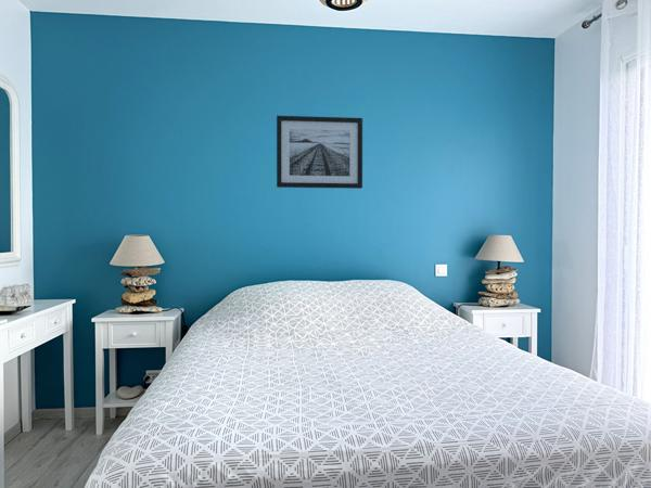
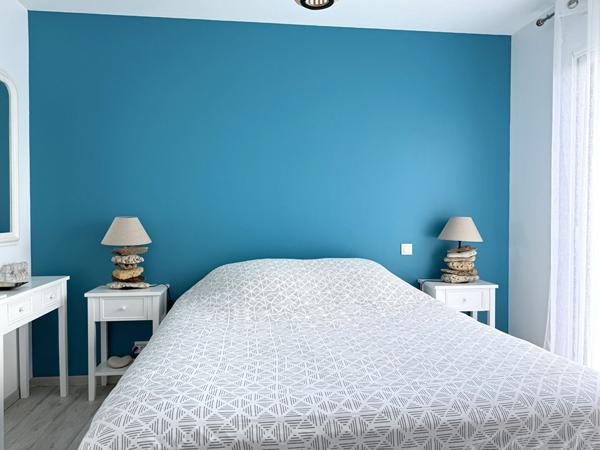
- wall art [276,115,363,190]
